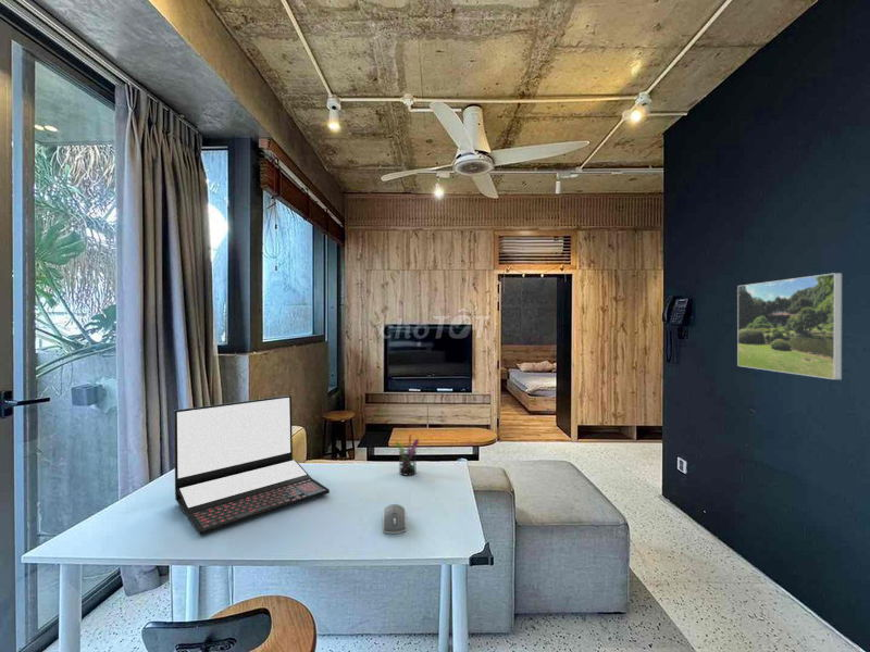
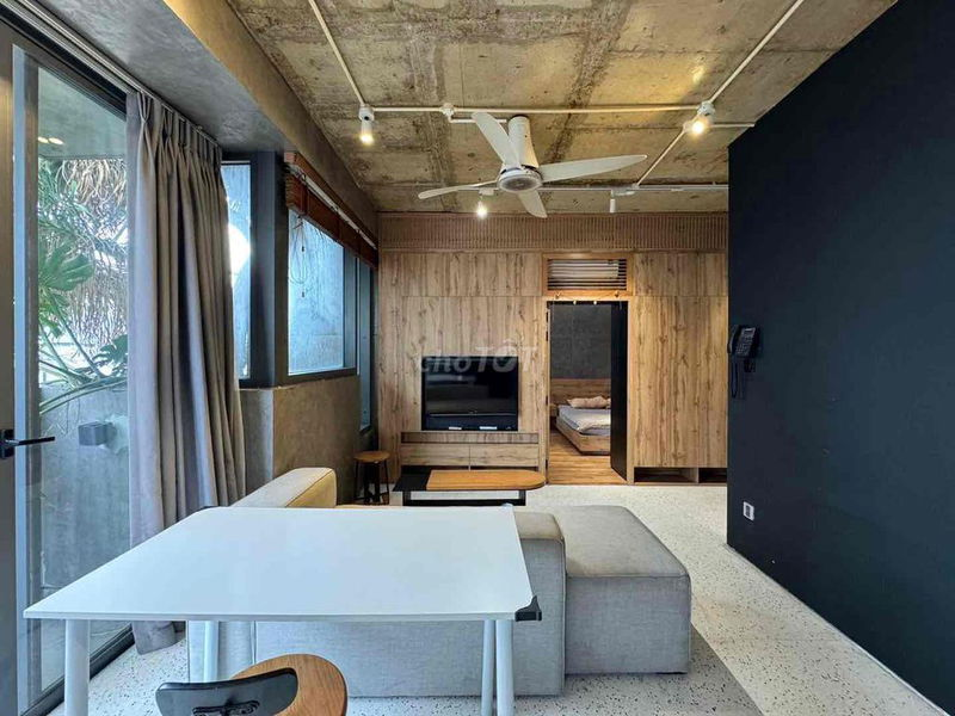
- laptop [173,394,331,536]
- computer mouse [381,503,408,535]
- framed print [736,272,843,380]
- pen holder [395,434,420,477]
